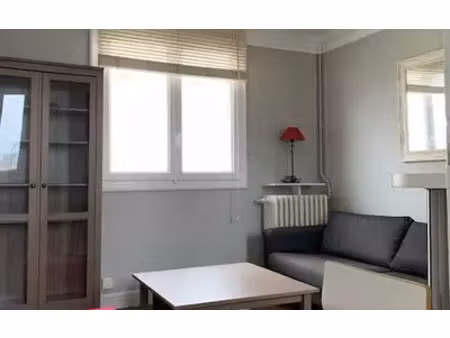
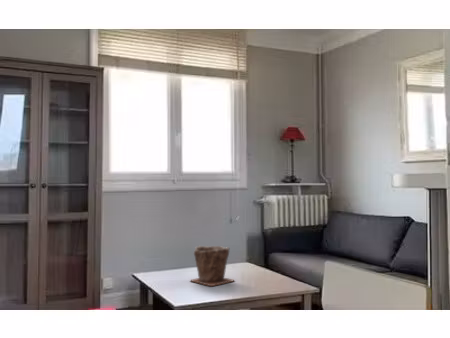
+ plant pot [189,245,236,287]
